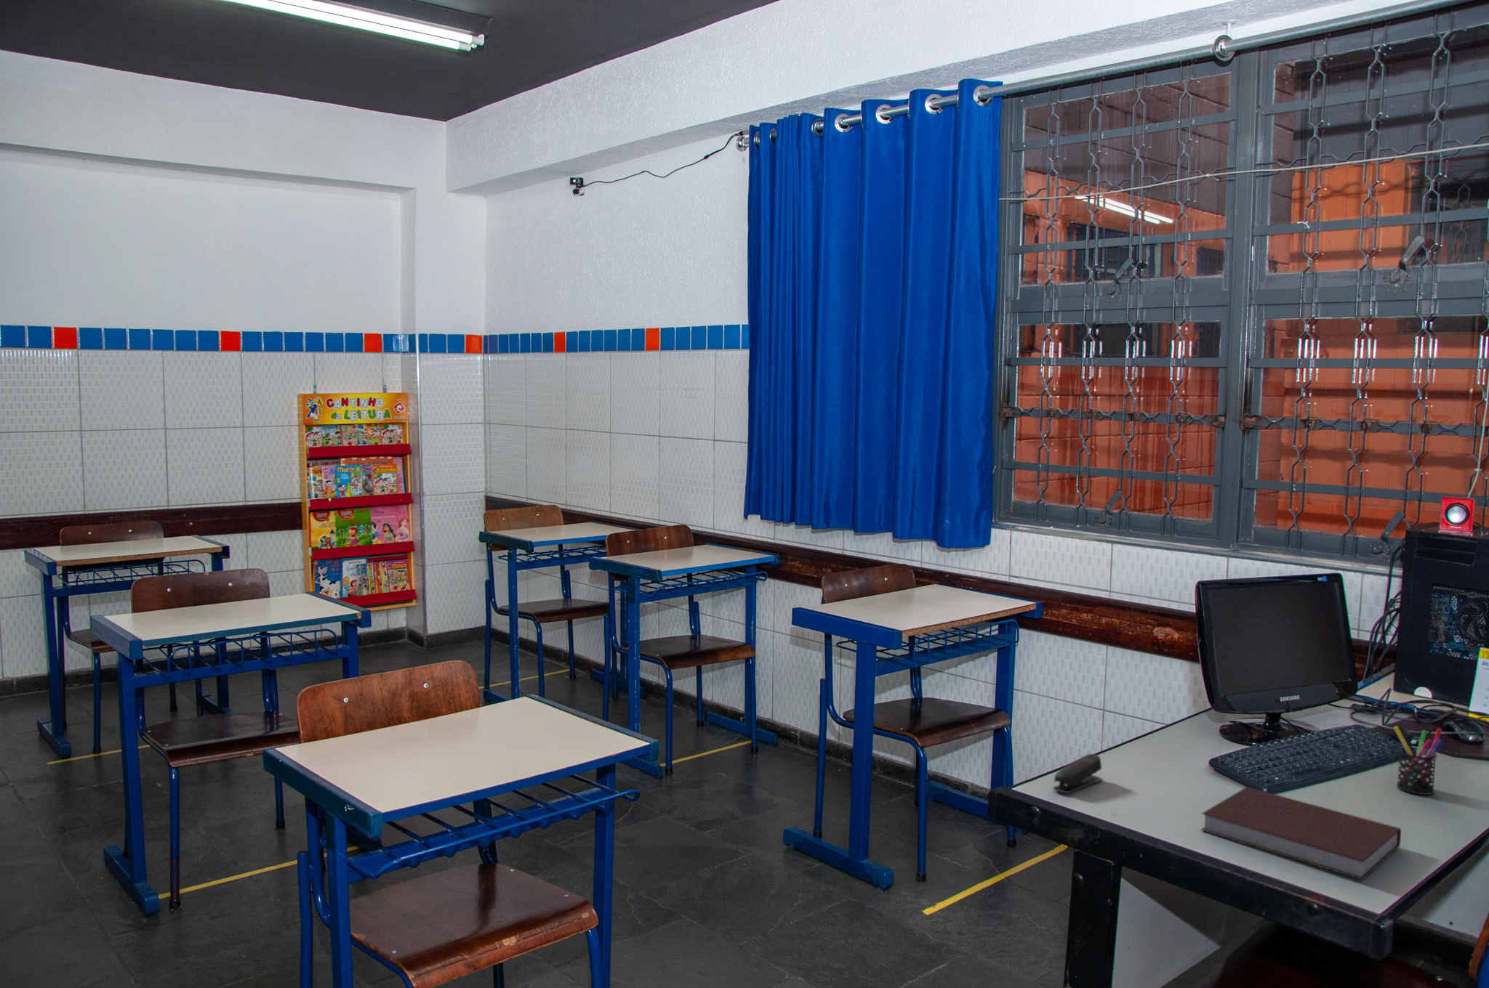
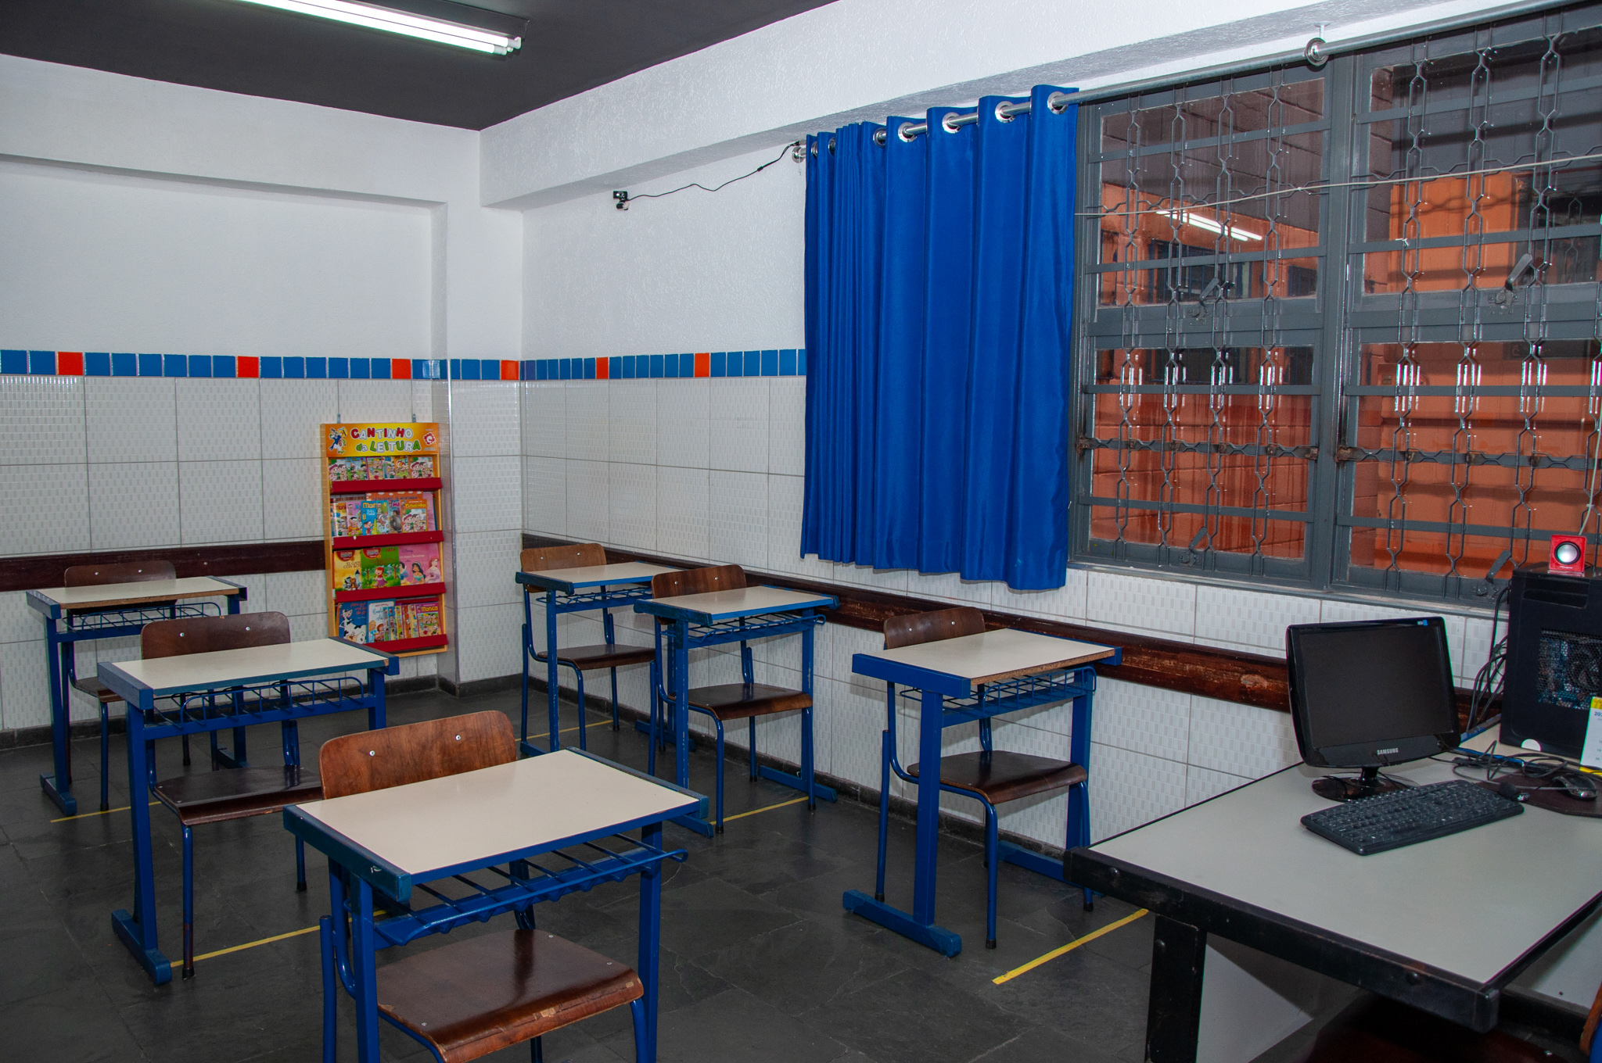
- pen holder [1393,726,1445,795]
- notebook [1200,786,1402,880]
- stapler [1052,753,1103,794]
